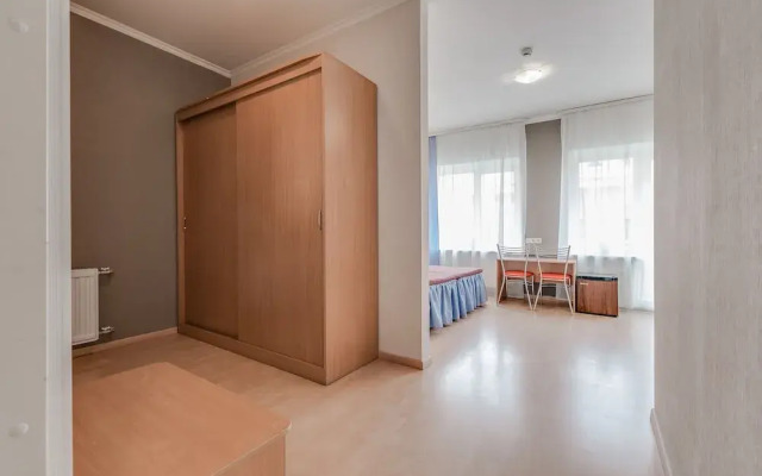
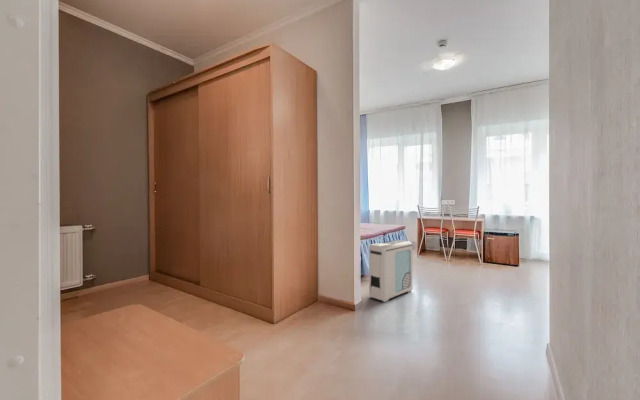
+ air purifier [368,239,413,303]
